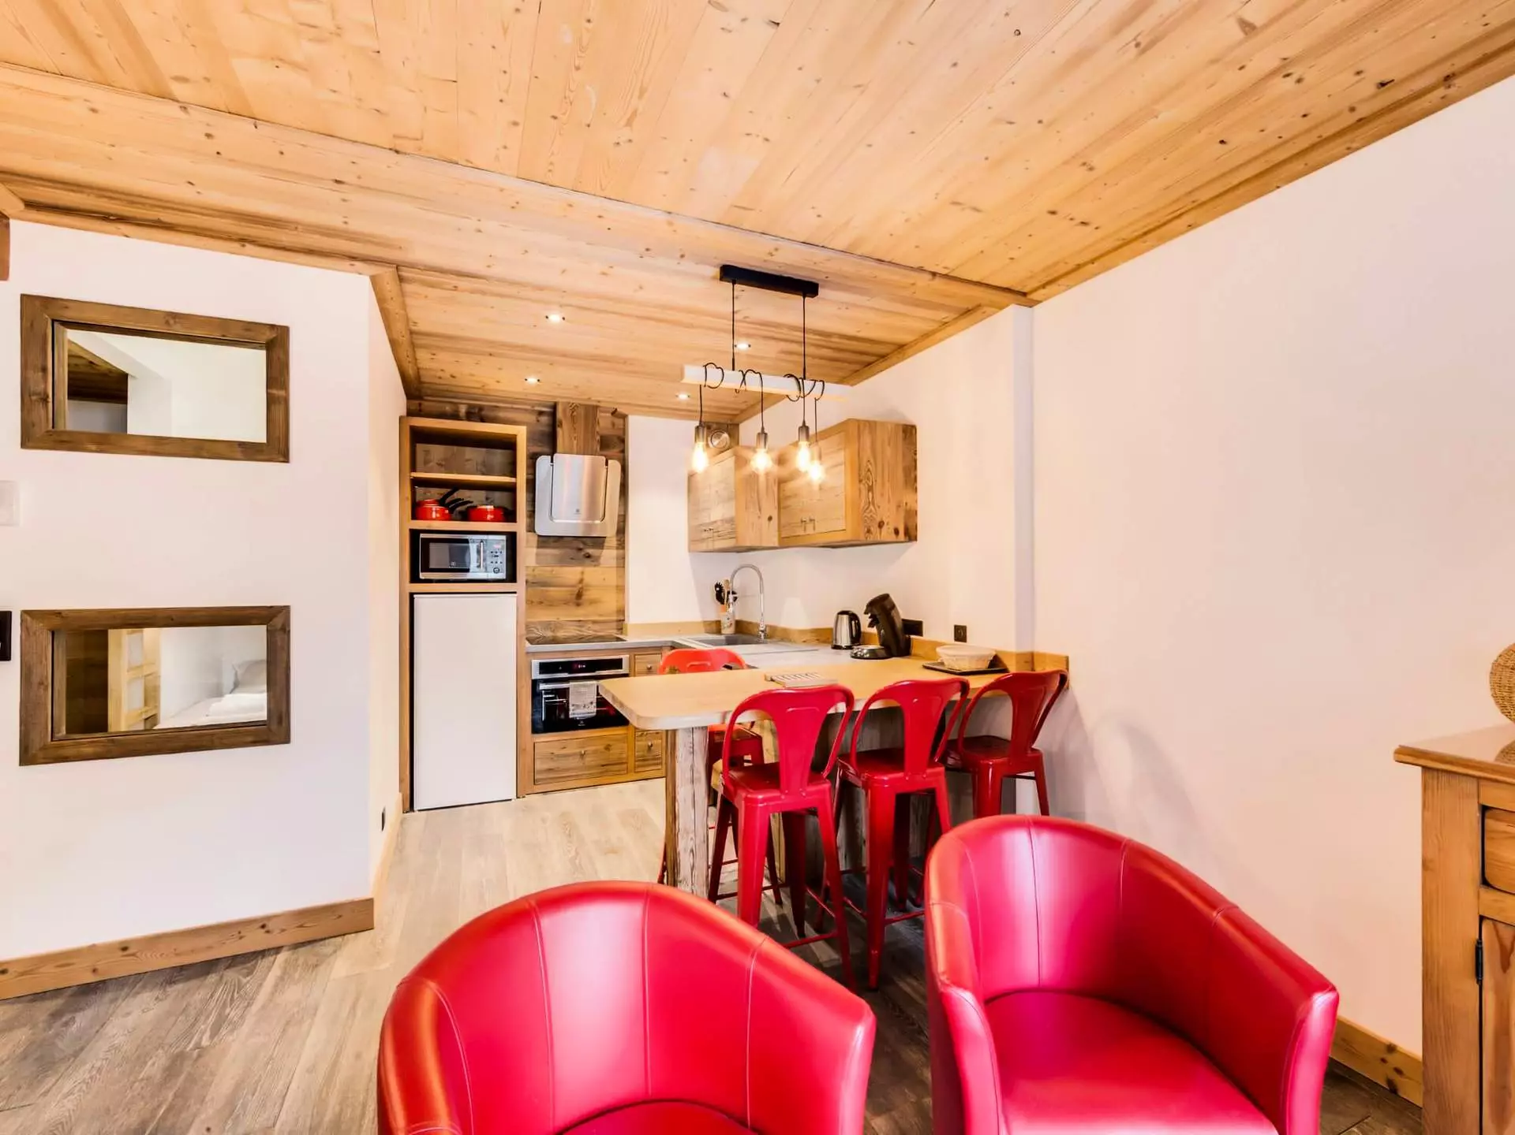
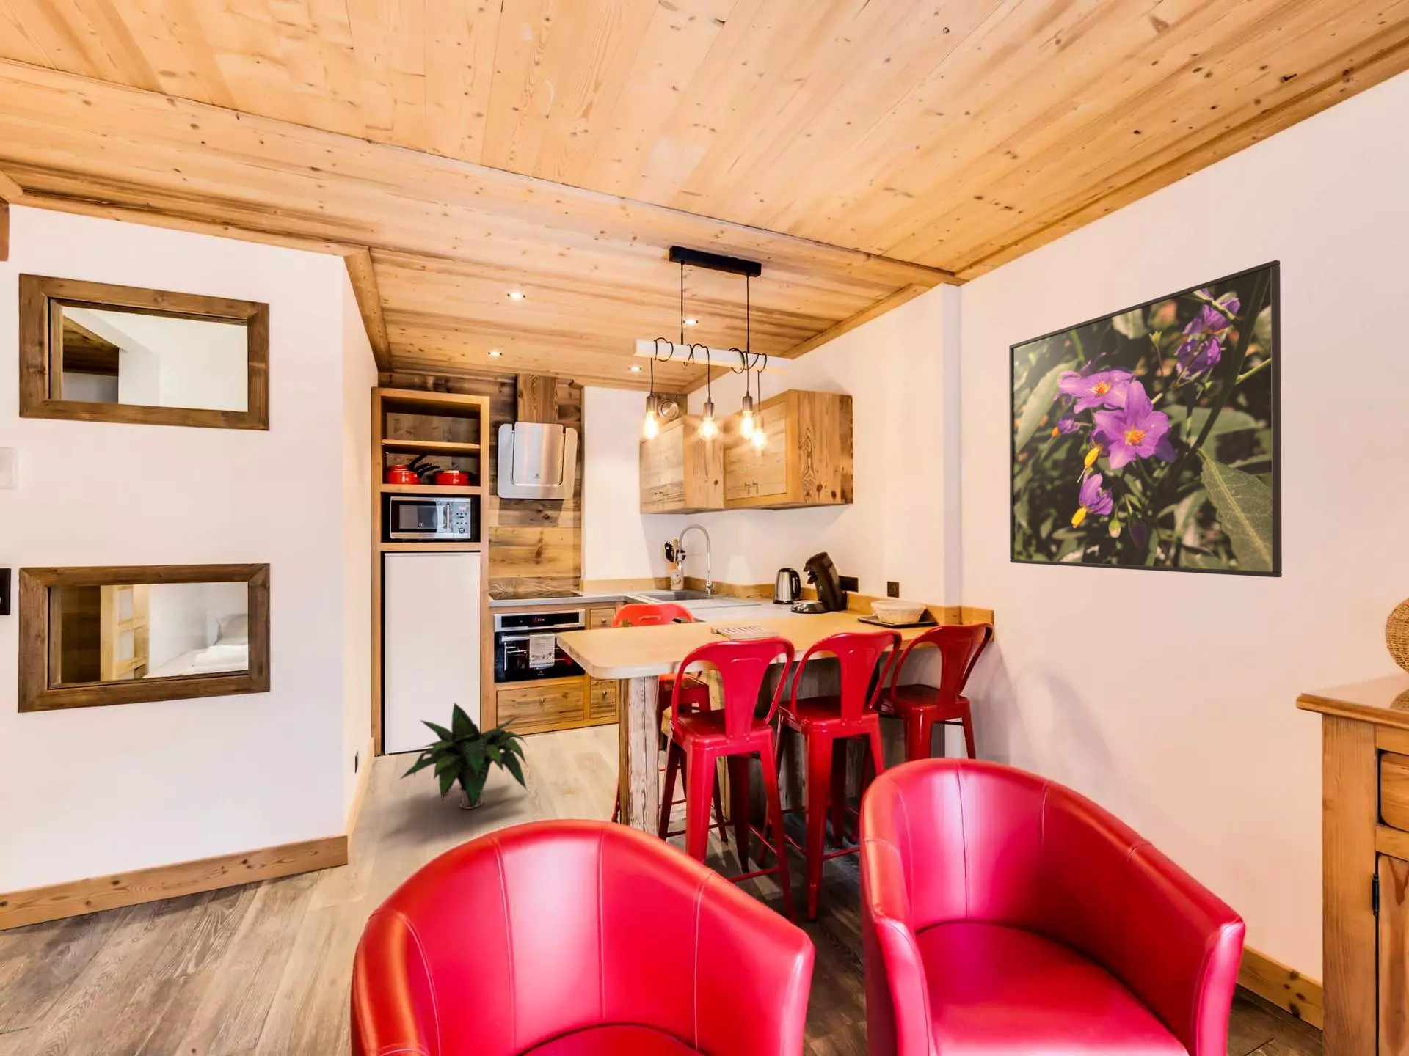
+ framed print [1008,260,1283,578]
+ potted plant [398,702,529,811]
